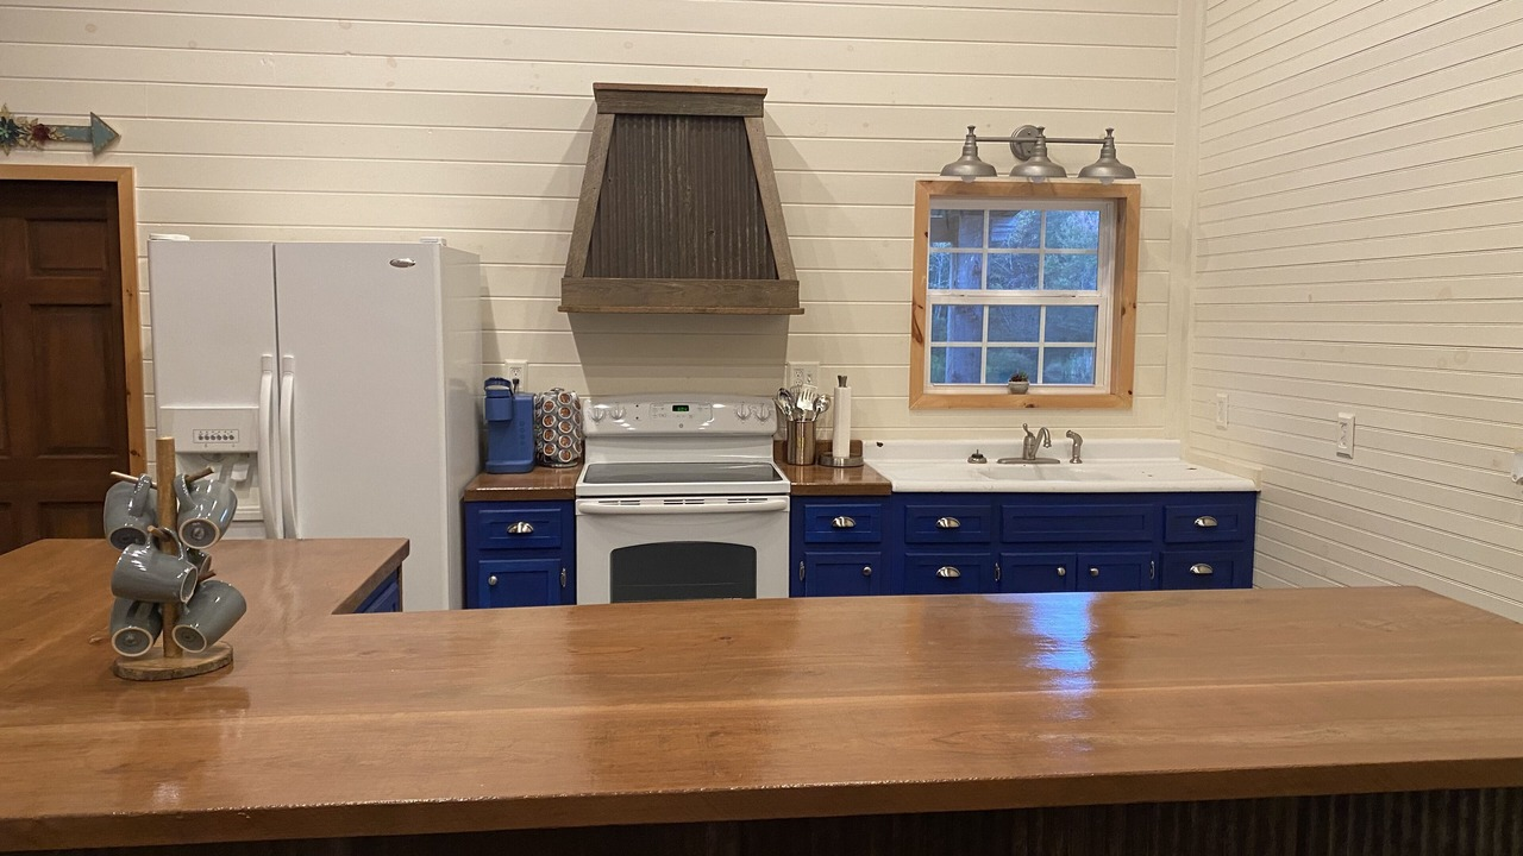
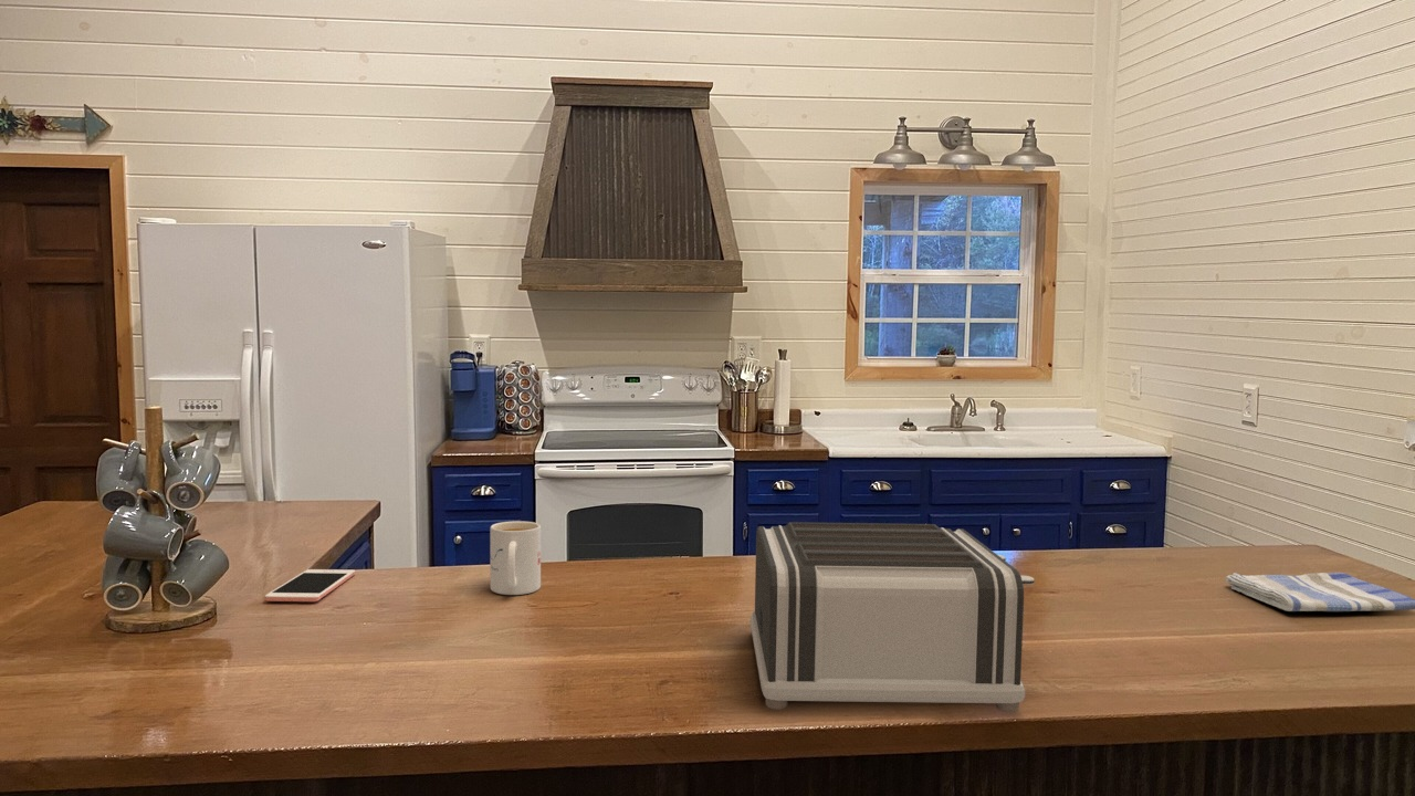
+ cell phone [264,568,356,603]
+ mug [490,520,542,596]
+ toaster [750,521,1036,713]
+ dish towel [1225,572,1415,612]
